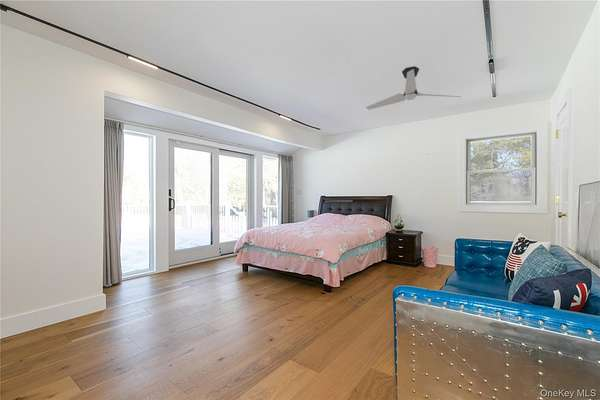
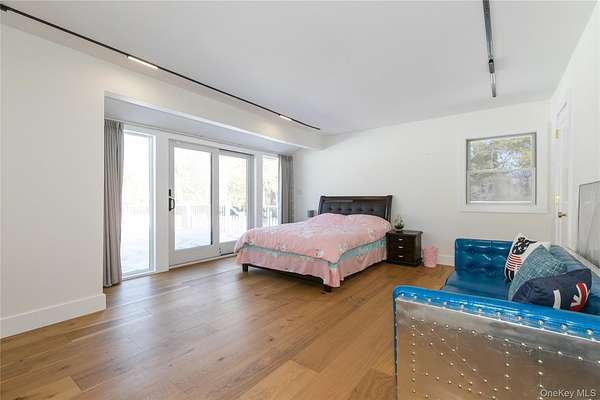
- ceiling fan [365,65,462,111]
